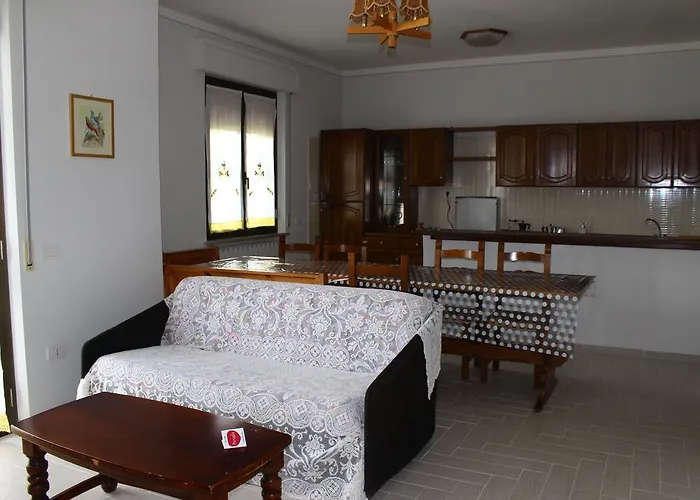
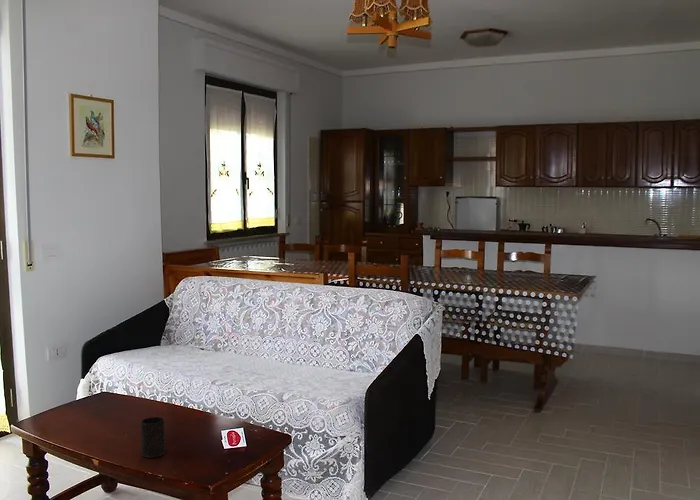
+ cup [140,416,166,459]
